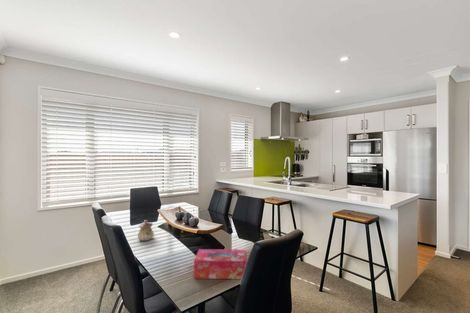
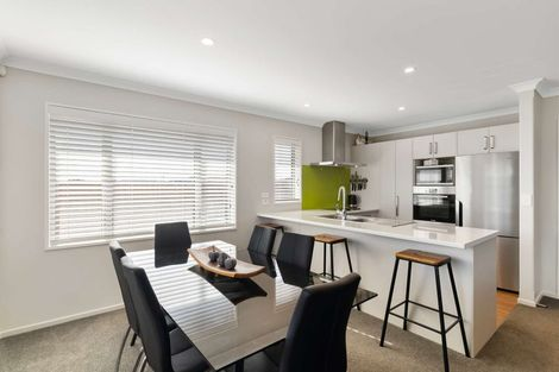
- teapot [137,219,155,242]
- tissue box [193,248,248,280]
